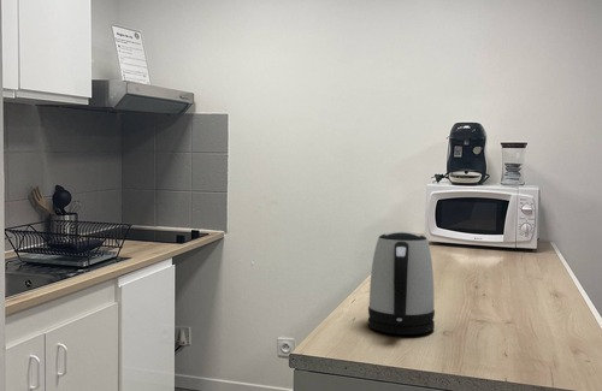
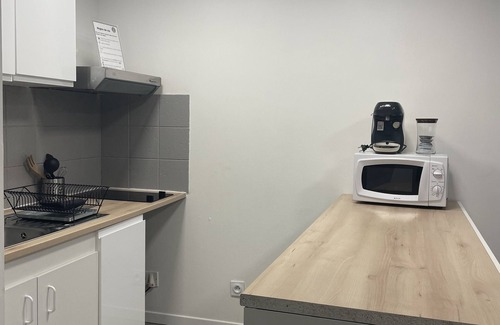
- kettle [367,230,436,336]
